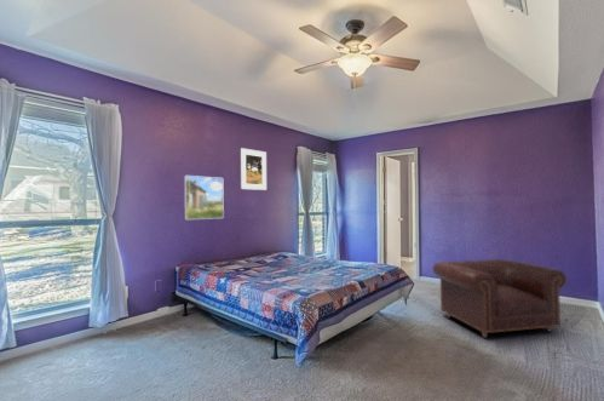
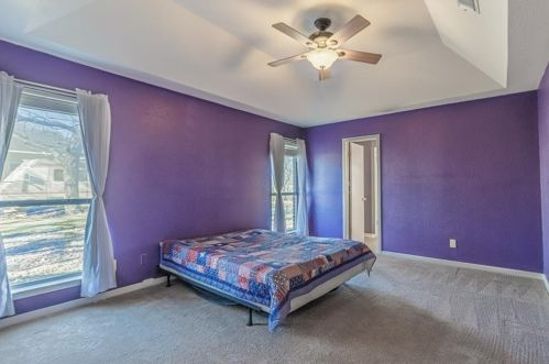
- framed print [240,147,268,191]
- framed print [183,174,225,220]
- armchair [432,258,568,339]
